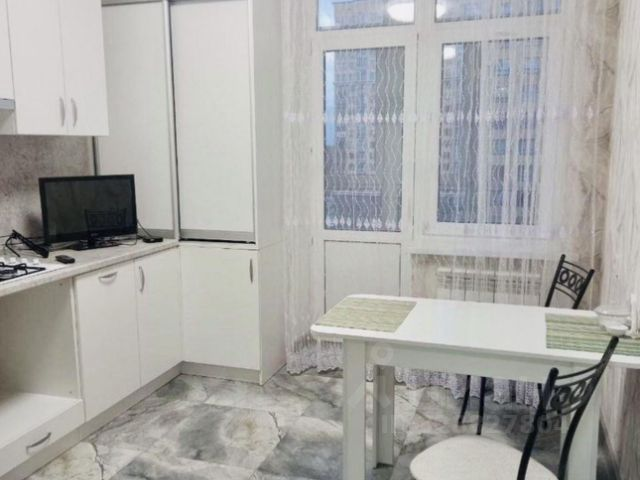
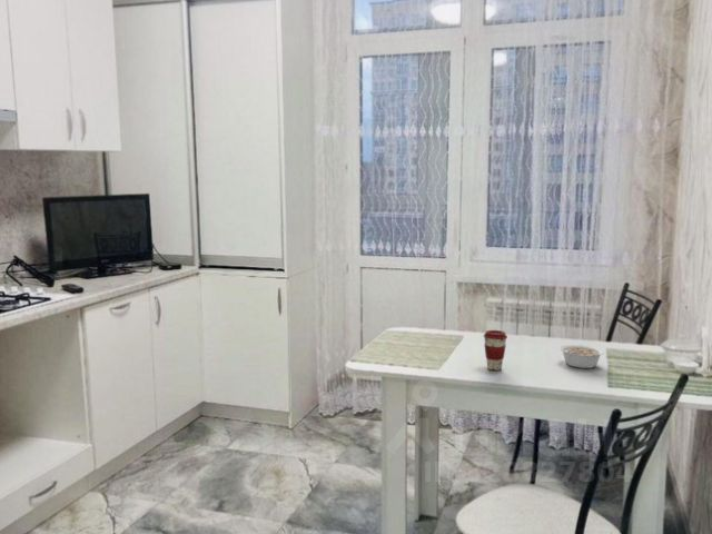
+ legume [558,344,605,369]
+ coffee cup [483,329,508,372]
